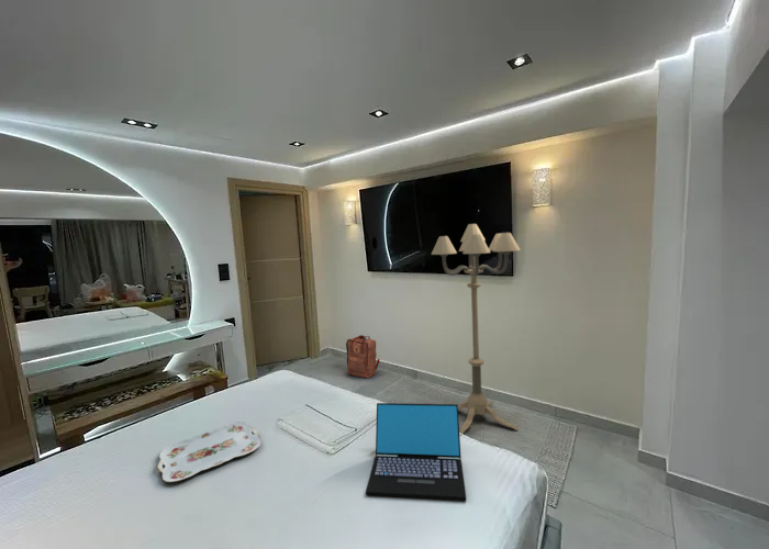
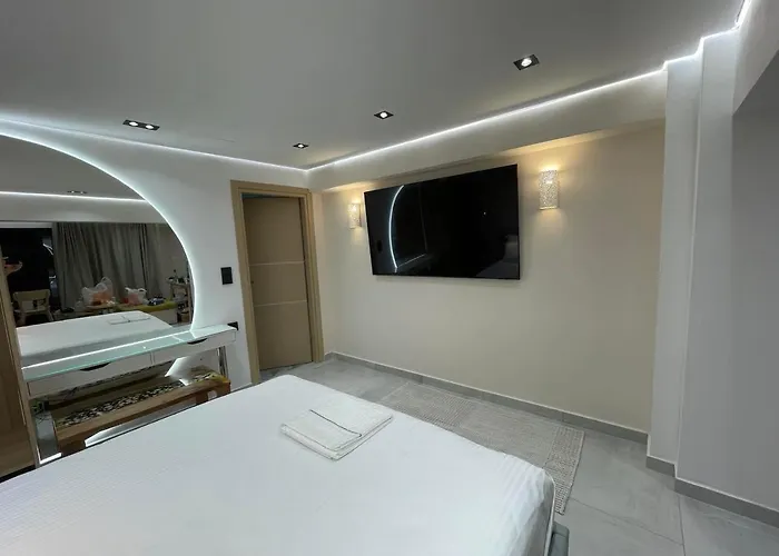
- serving tray [156,421,263,483]
- laptop [365,402,467,501]
- floor lamp [431,223,522,437]
- backpack [345,334,381,379]
